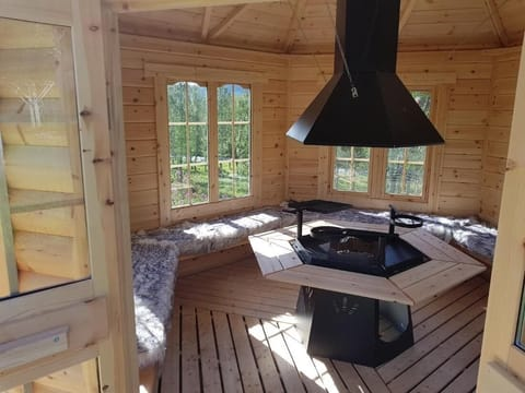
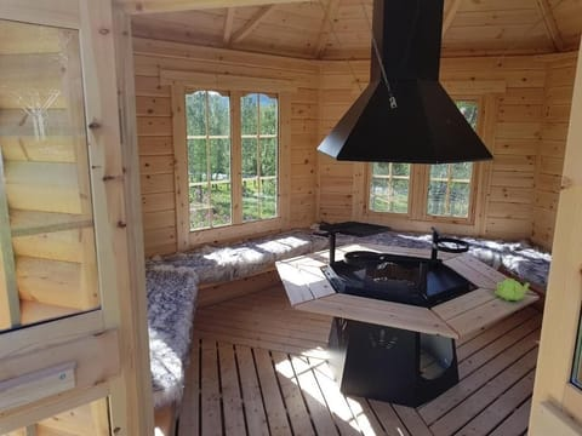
+ teapot [493,277,531,303]
